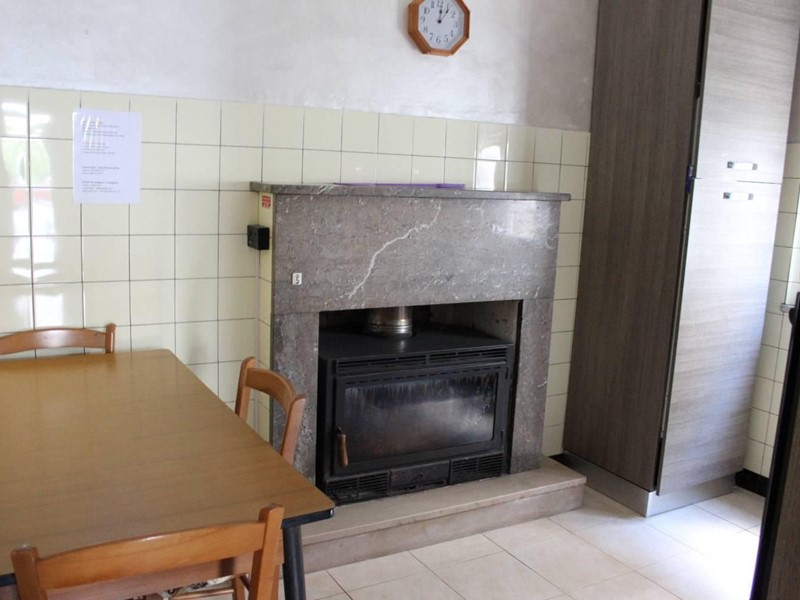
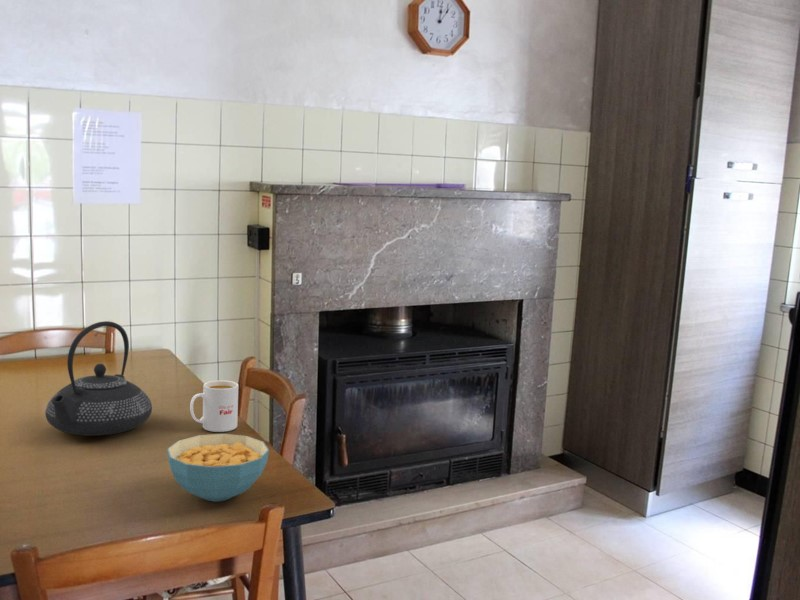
+ teapot [44,320,153,437]
+ cereal bowl [166,433,270,503]
+ mug [189,379,239,433]
